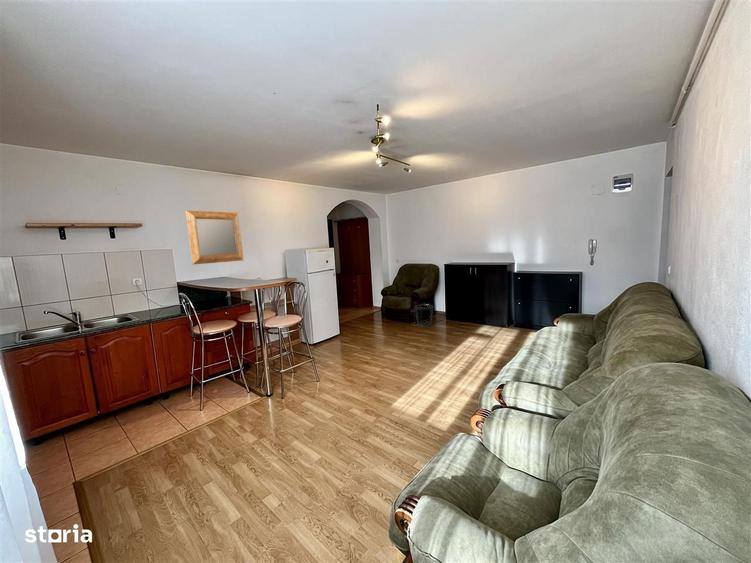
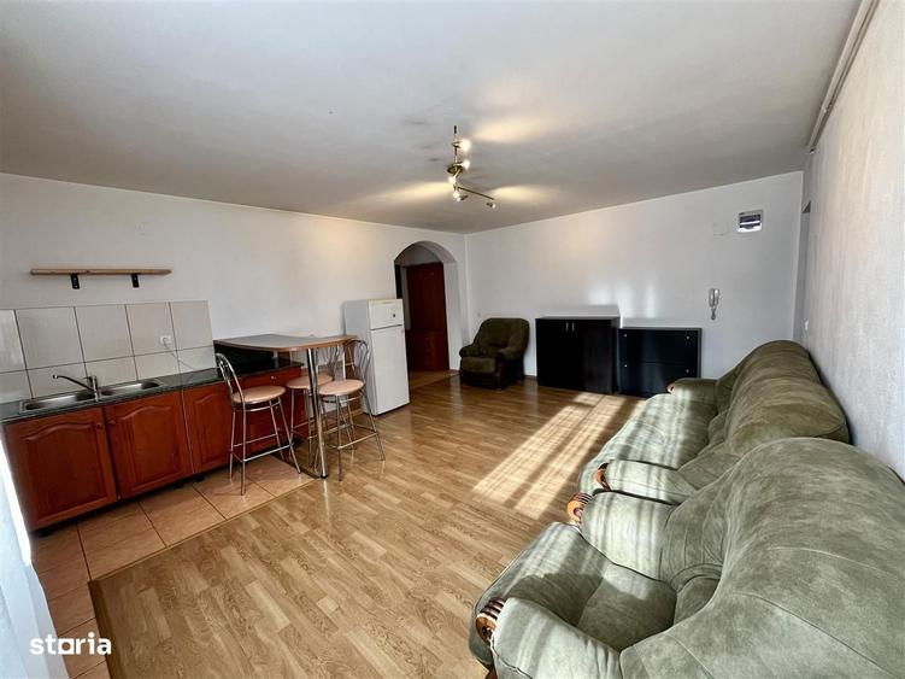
- mirror [185,209,245,265]
- waste bin [414,303,434,327]
